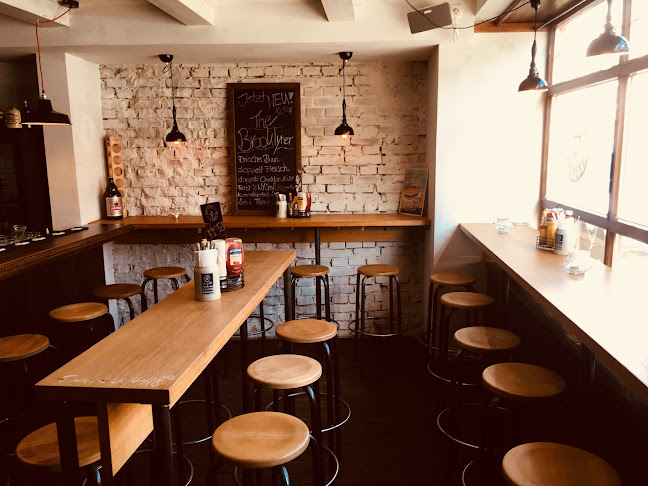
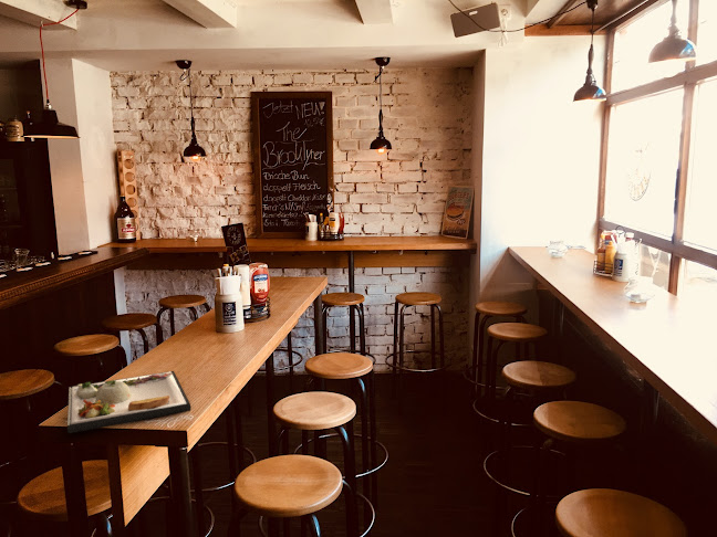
+ dinner plate [66,370,193,434]
